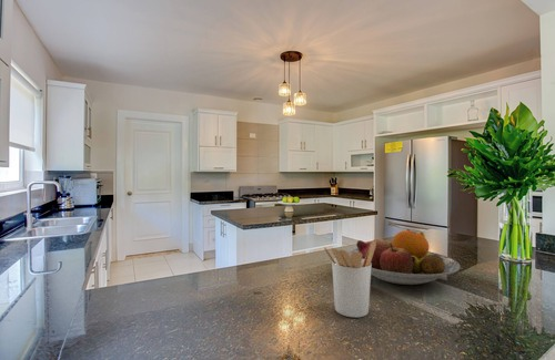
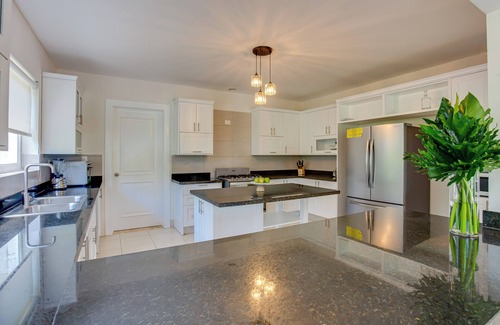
- utensil holder [323,239,376,318]
- fruit bowl [347,228,461,286]
